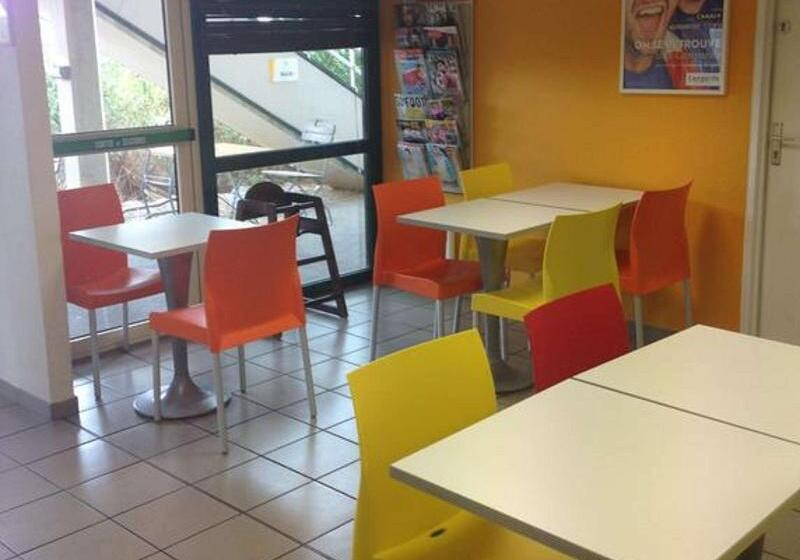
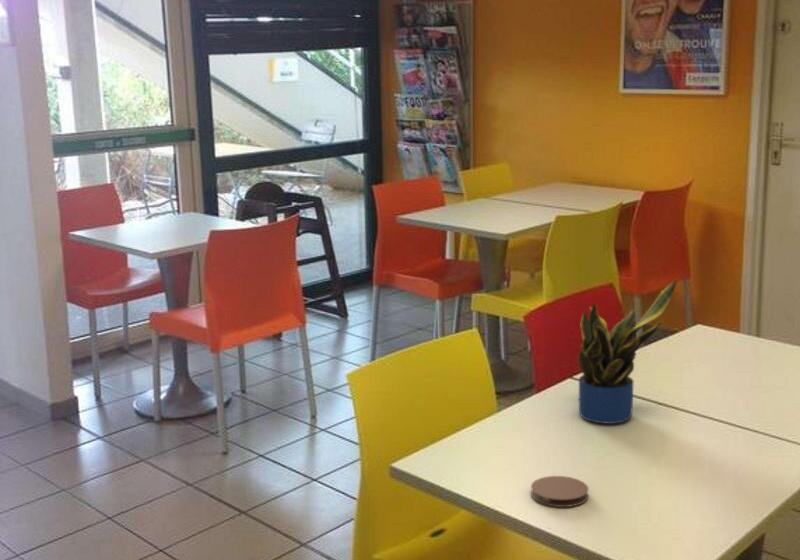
+ potted plant [577,279,678,425]
+ coaster [530,475,589,508]
